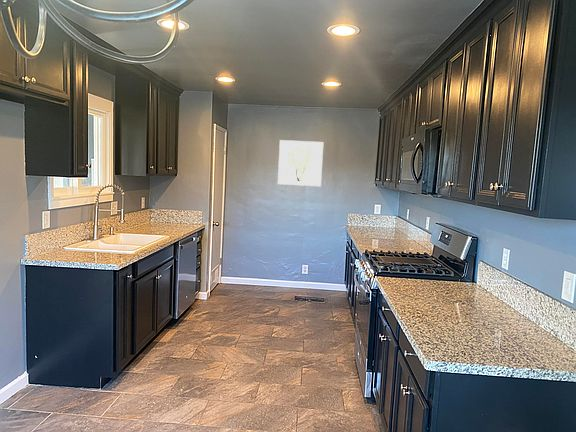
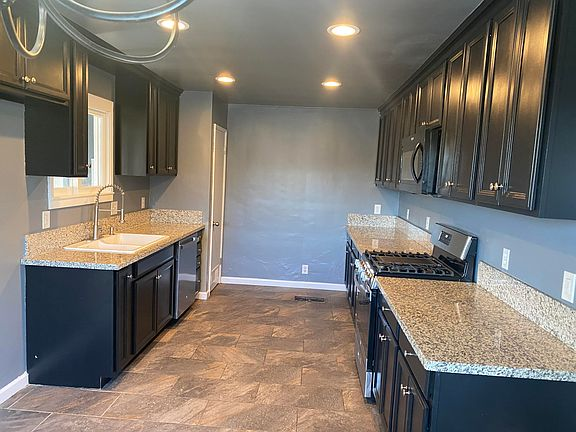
- wall art [277,139,324,187]
